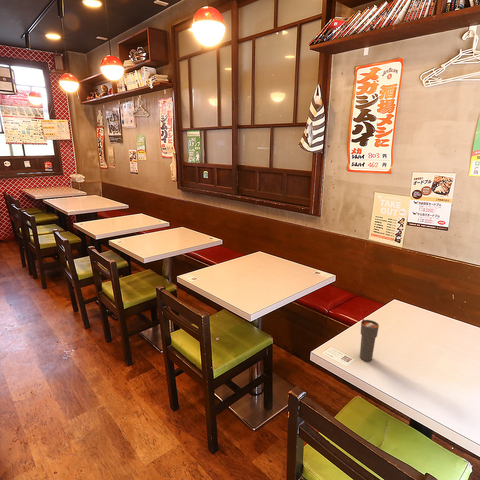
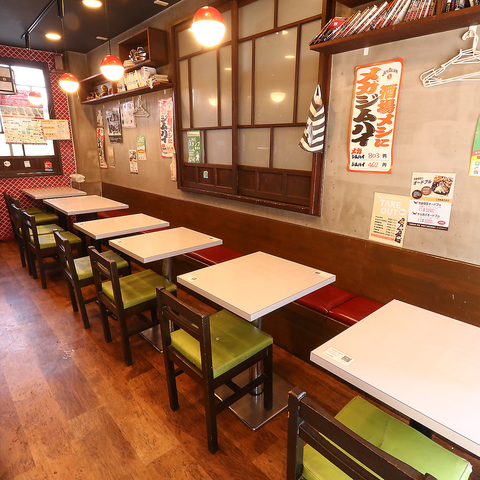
- cup [359,308,380,362]
